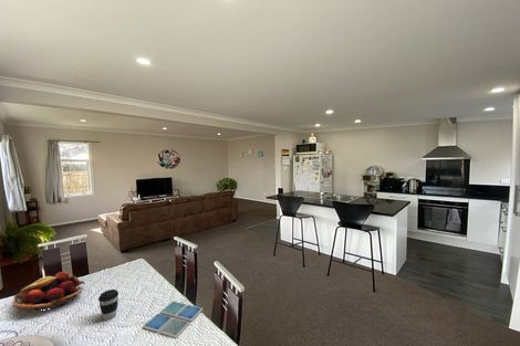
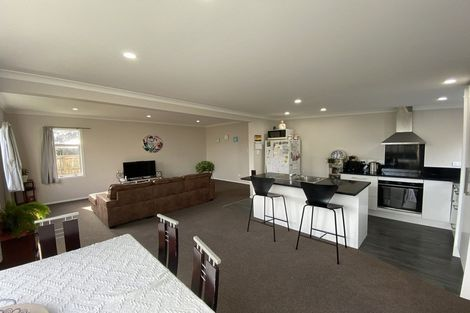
- drink coaster [142,300,204,339]
- fruit basket [11,271,86,312]
- coffee cup [97,289,119,321]
